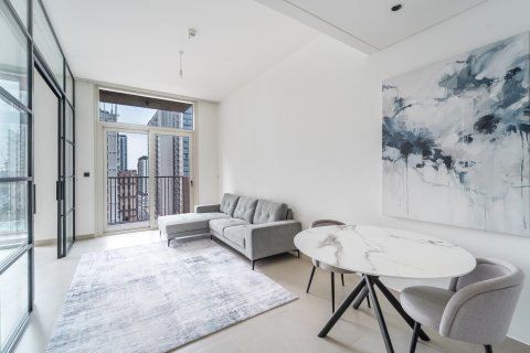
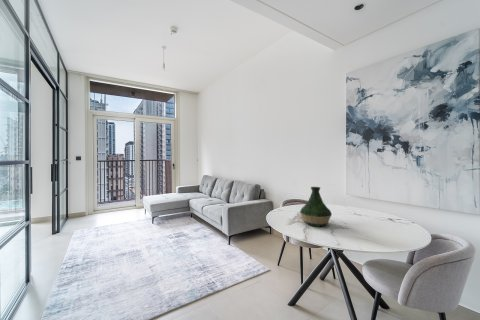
+ vase [299,186,333,228]
